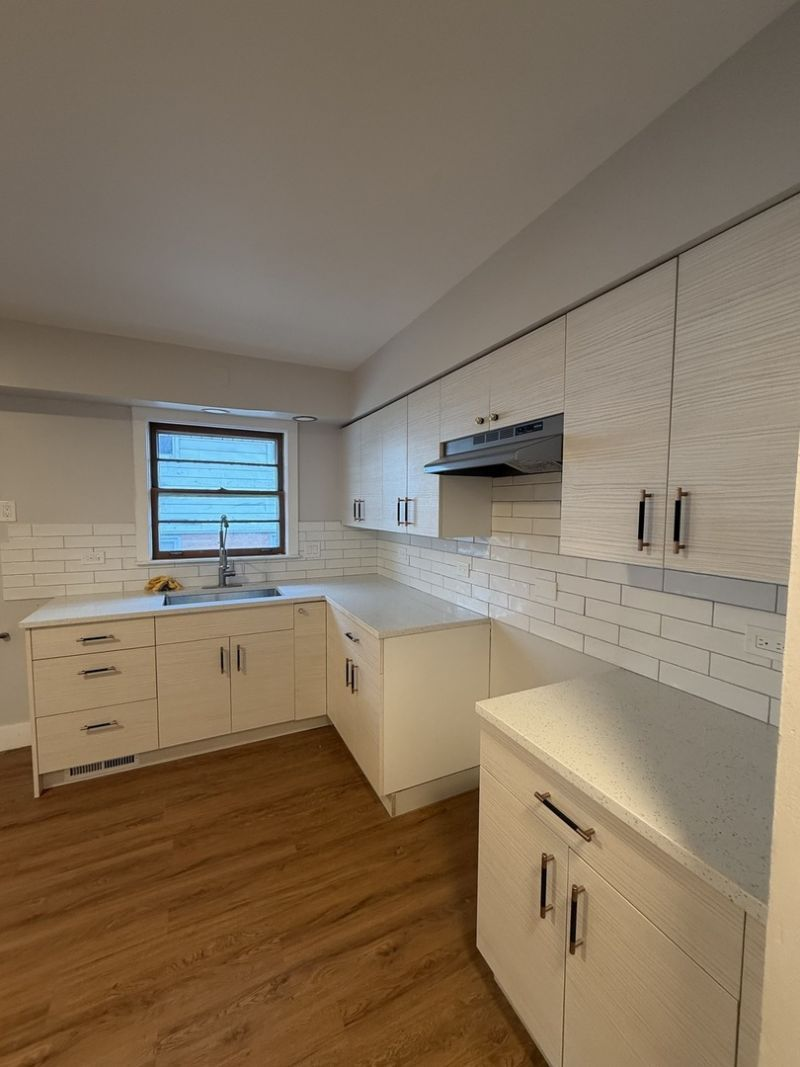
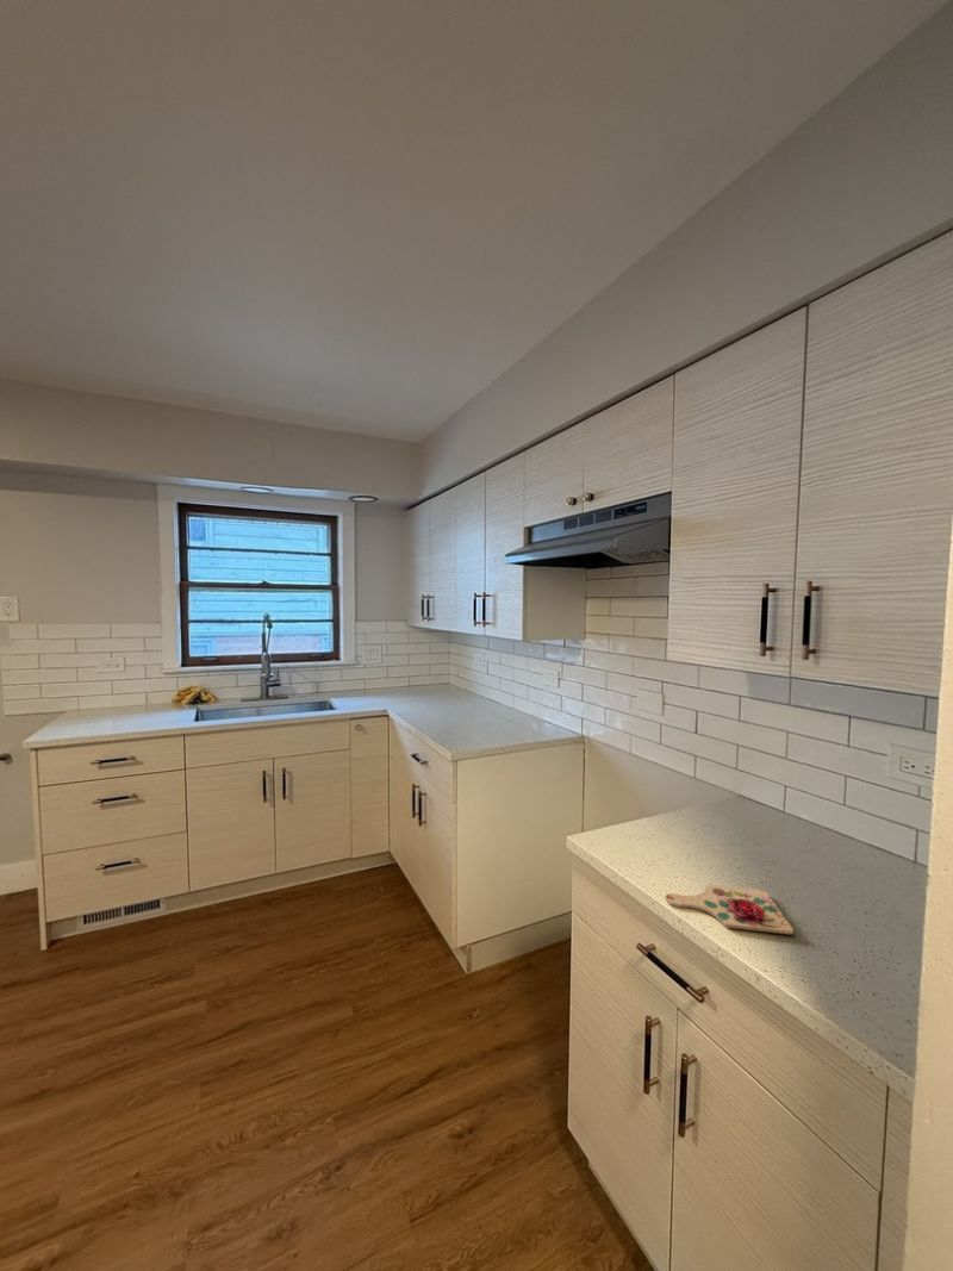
+ cutting board [665,884,795,935]
